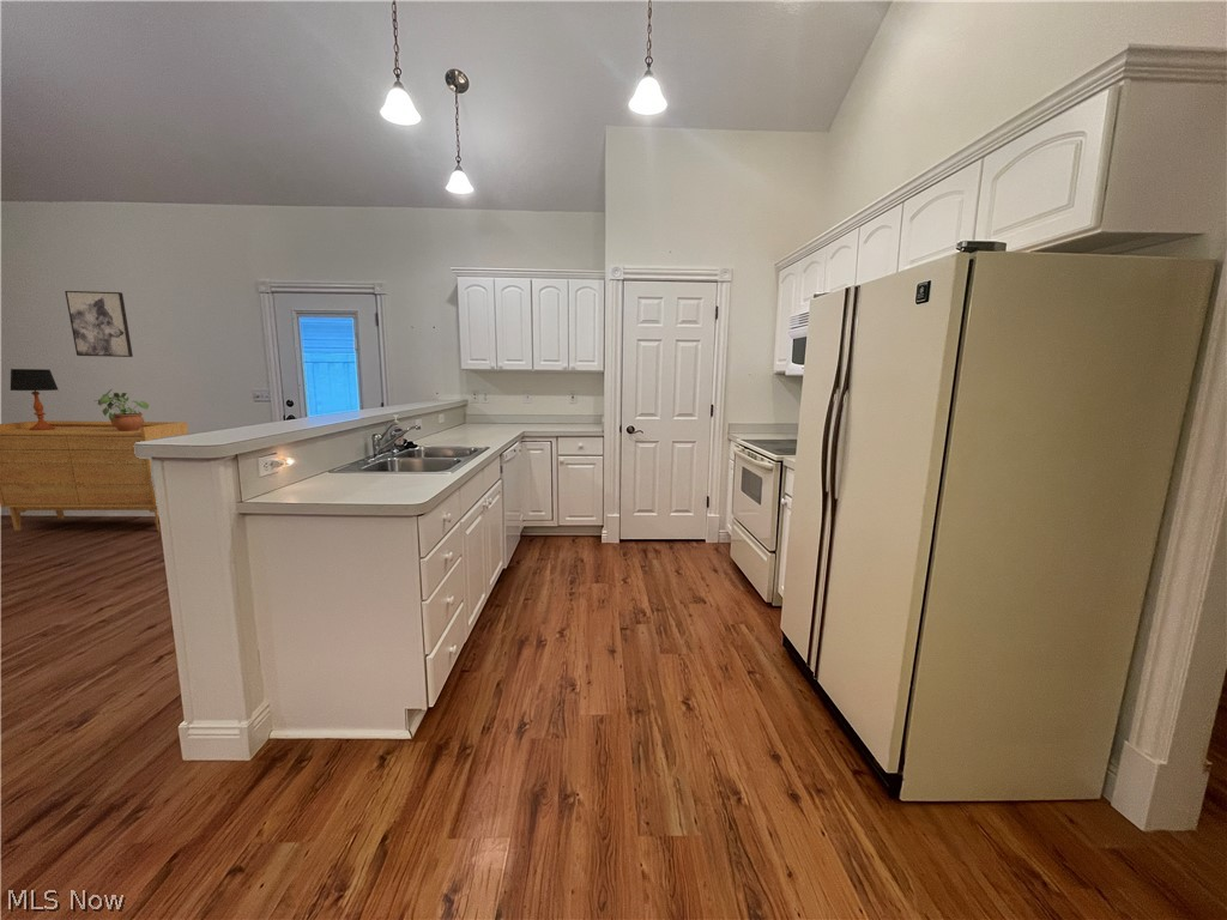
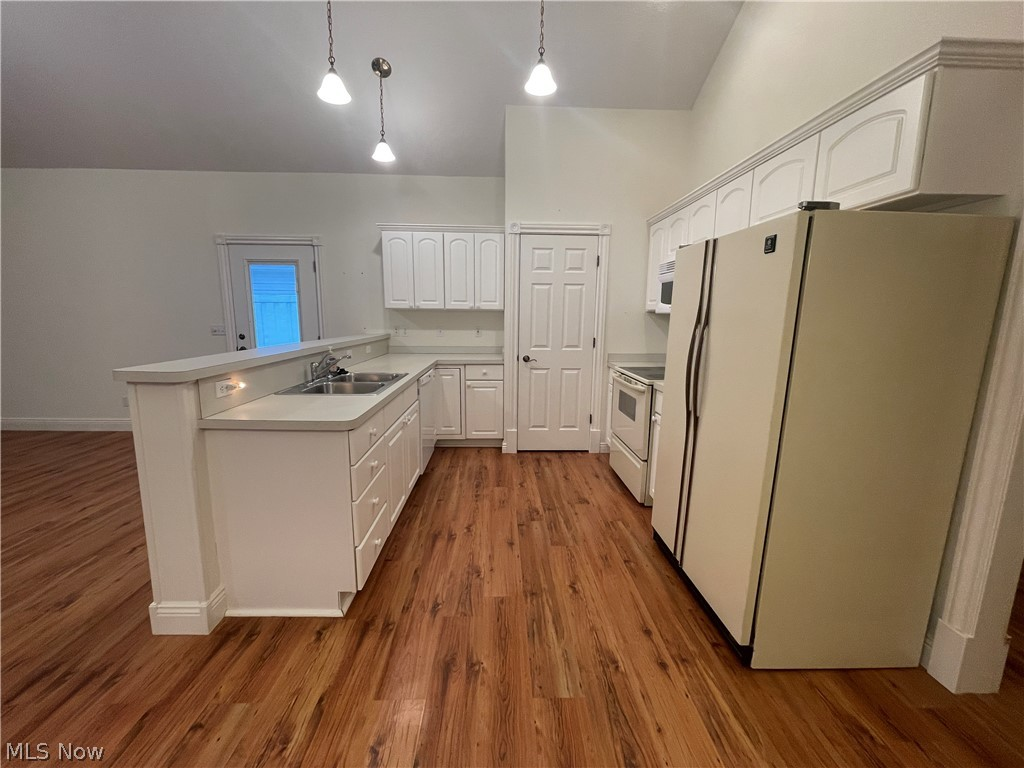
- potted plant [92,388,150,431]
- sideboard [0,419,189,532]
- wall art [64,290,134,358]
- table lamp [8,368,60,430]
